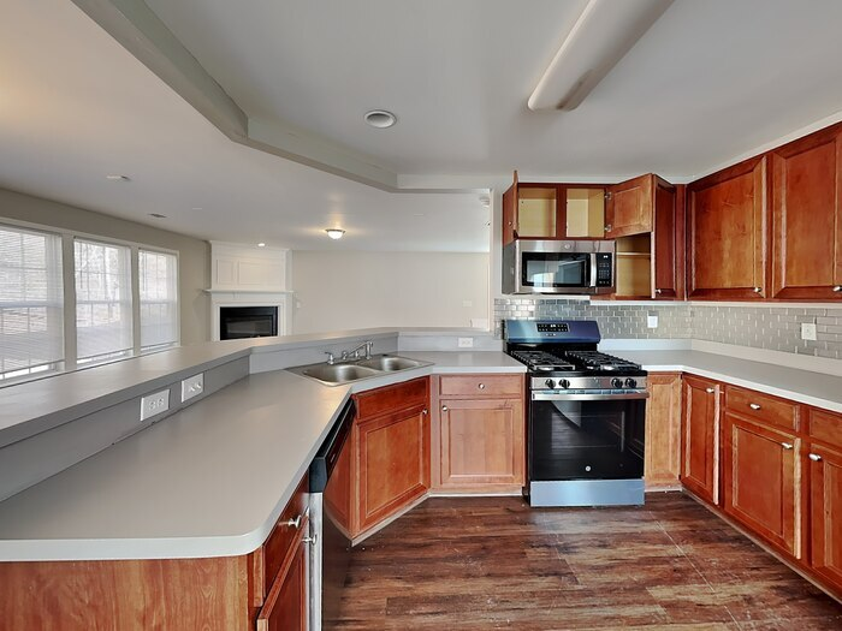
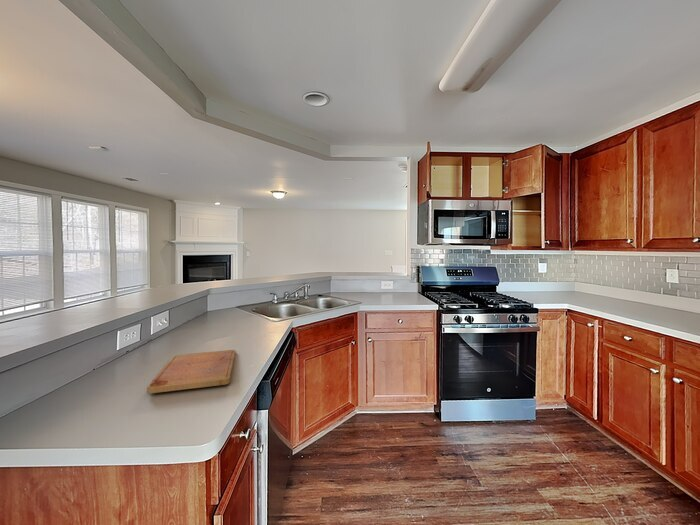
+ cutting board [146,349,236,394]
